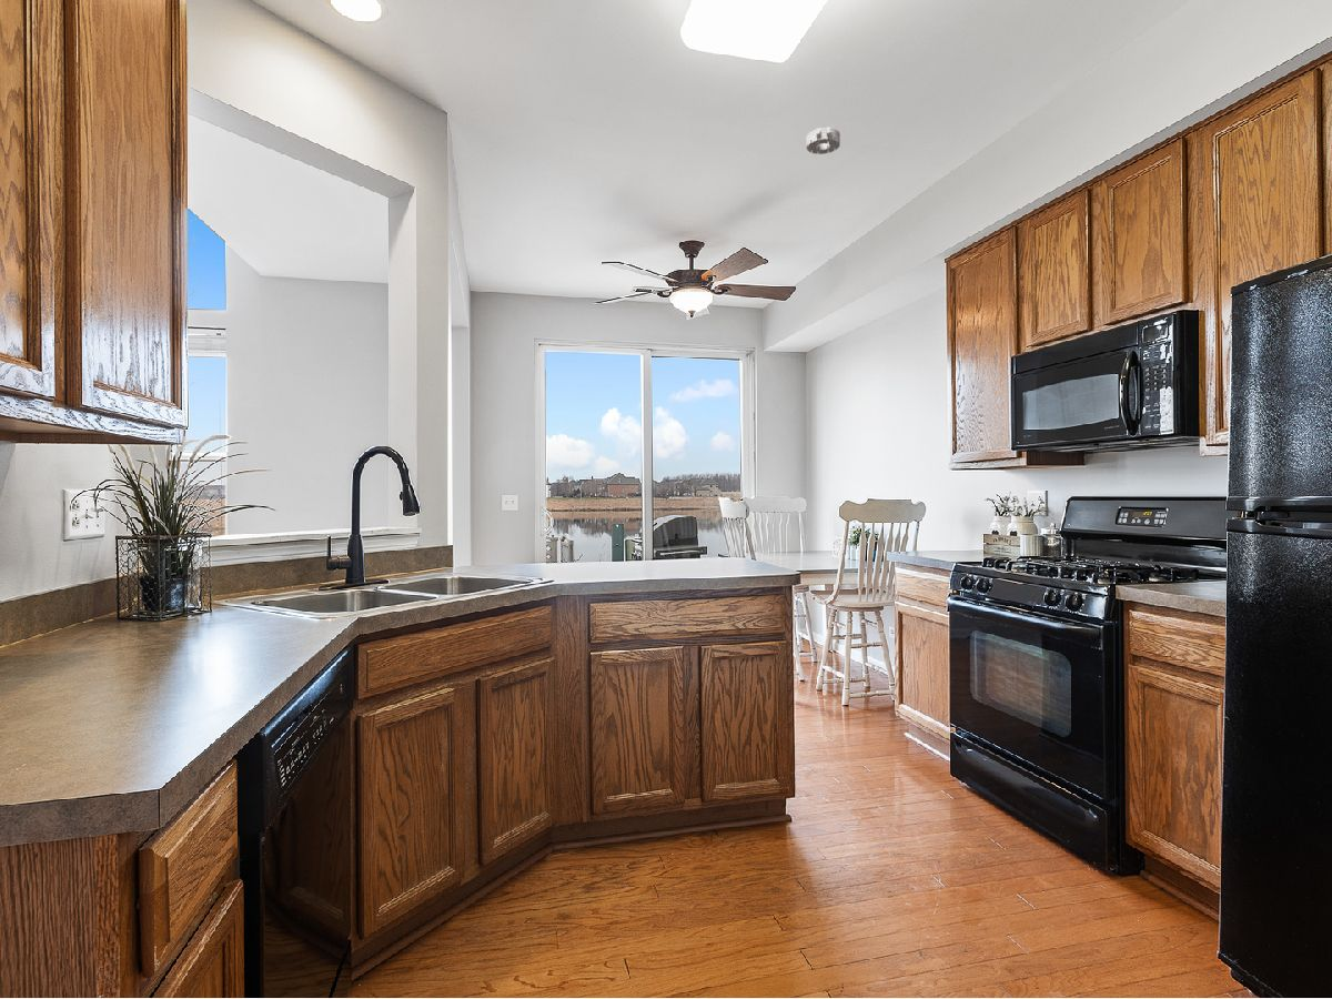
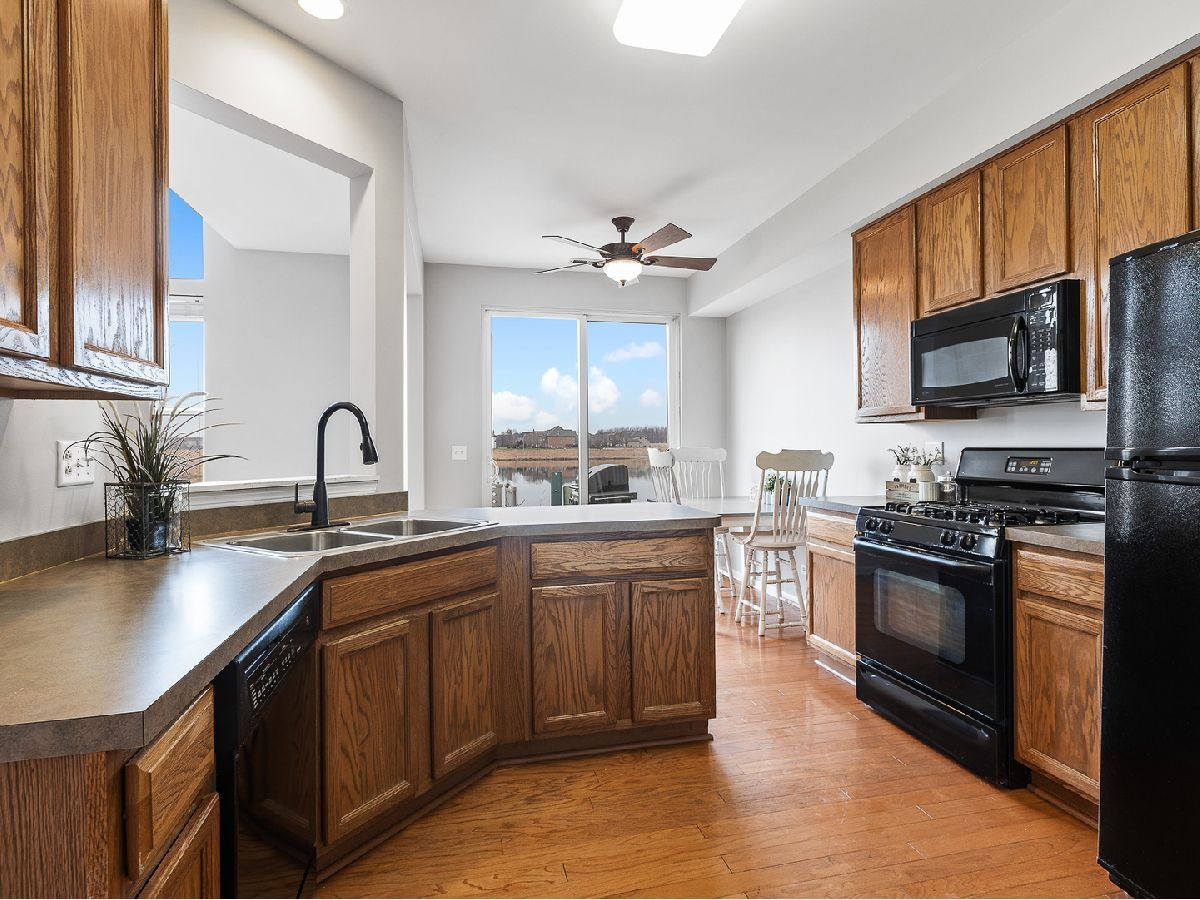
- smoke detector [806,127,841,155]
